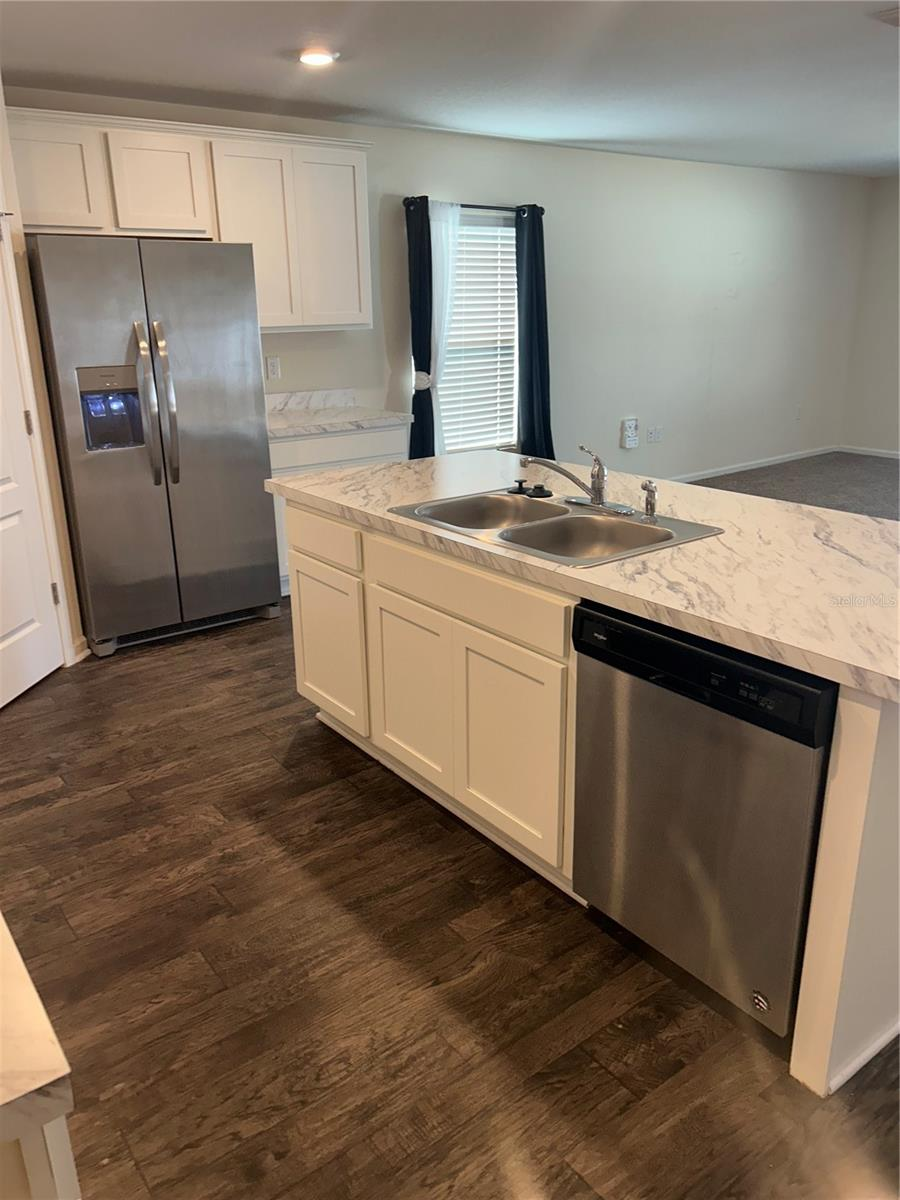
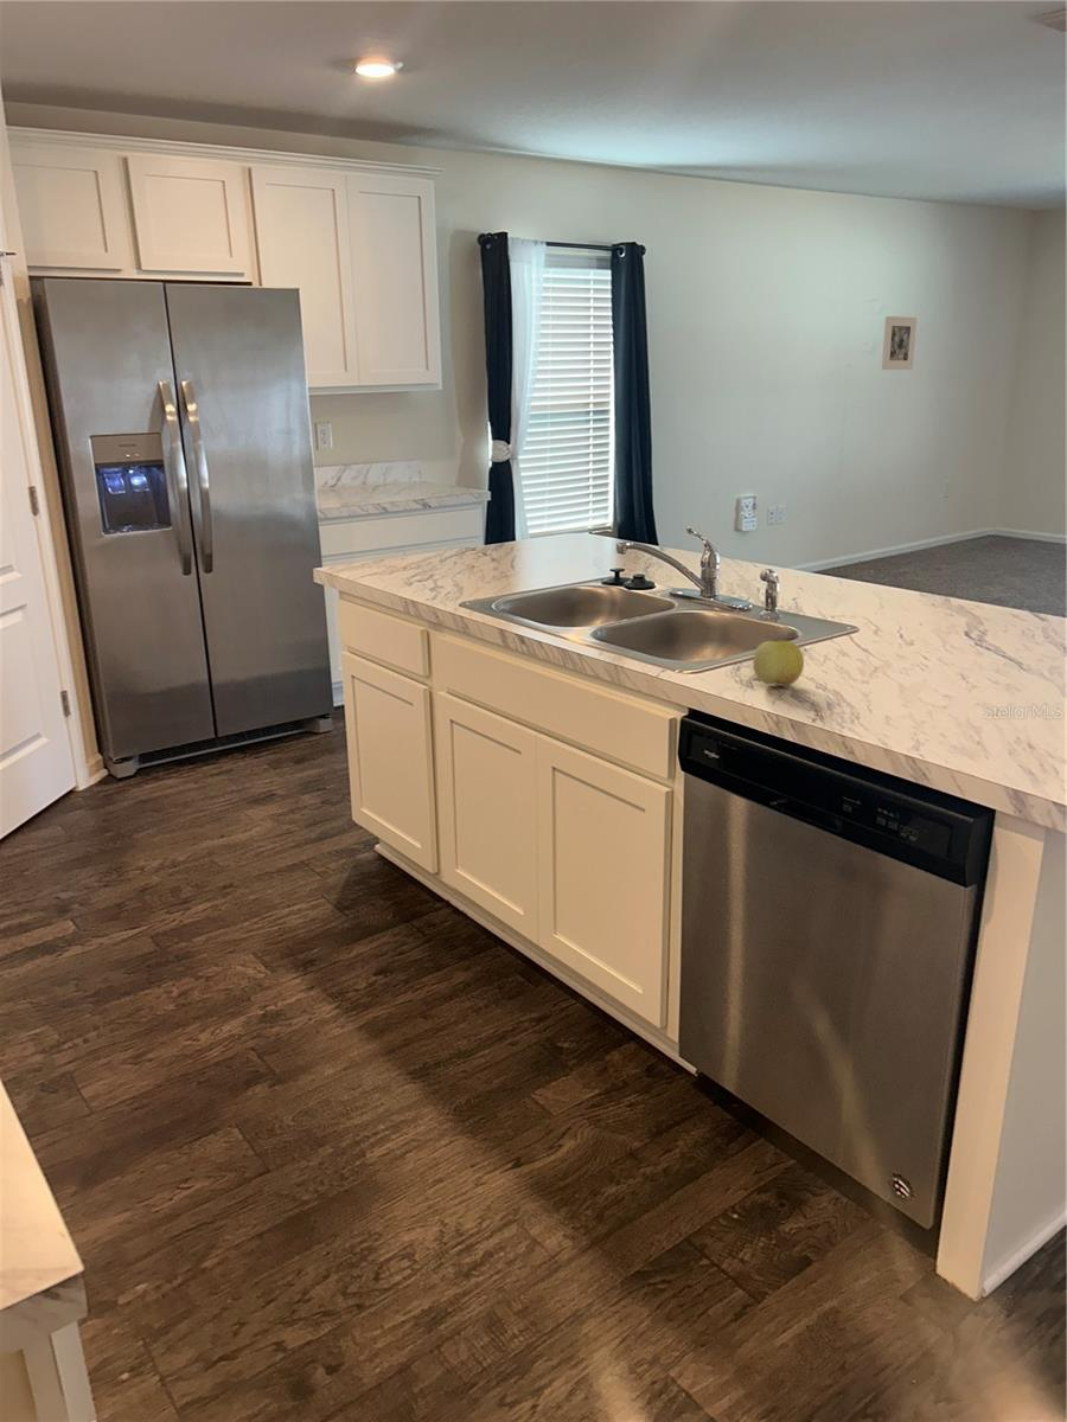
+ apple [752,639,805,687]
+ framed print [881,315,918,371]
